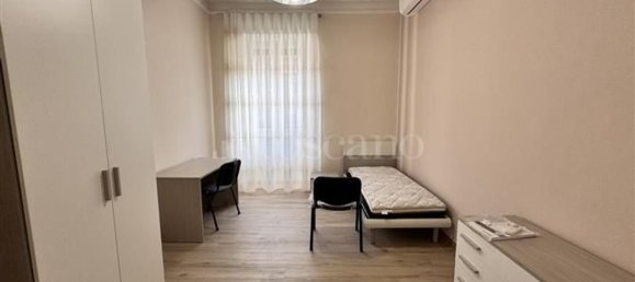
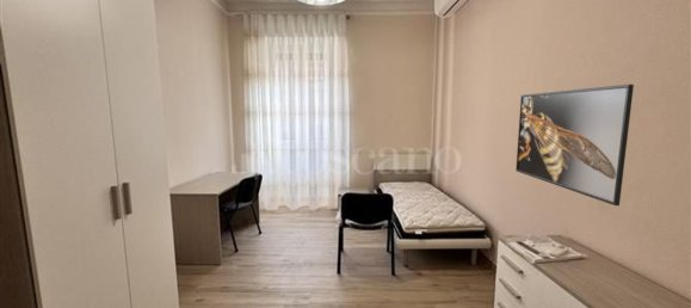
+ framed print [514,84,635,207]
